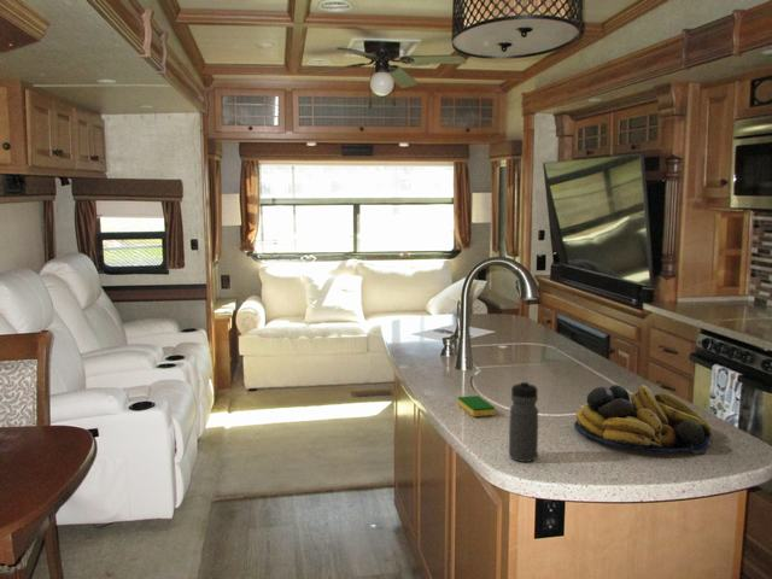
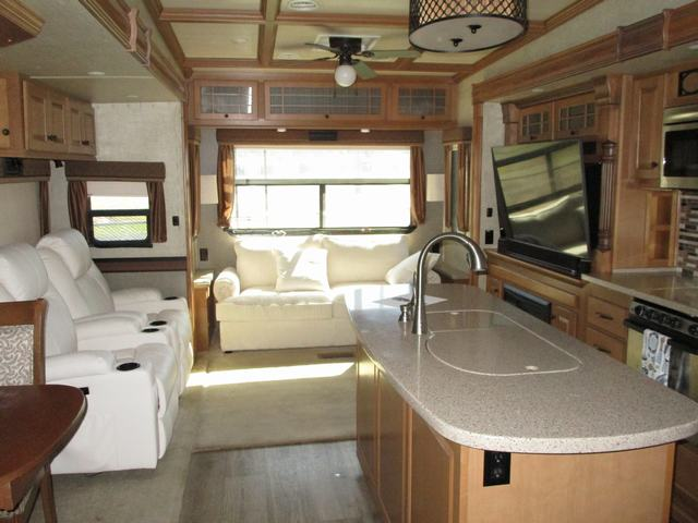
- water bottle [508,379,539,463]
- fruit bowl [573,384,713,455]
- dish sponge [457,394,496,417]
